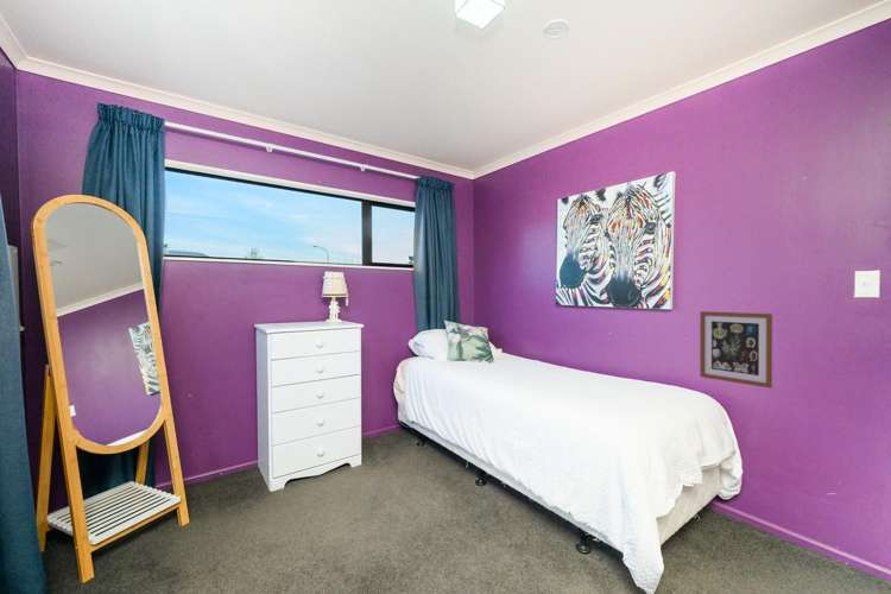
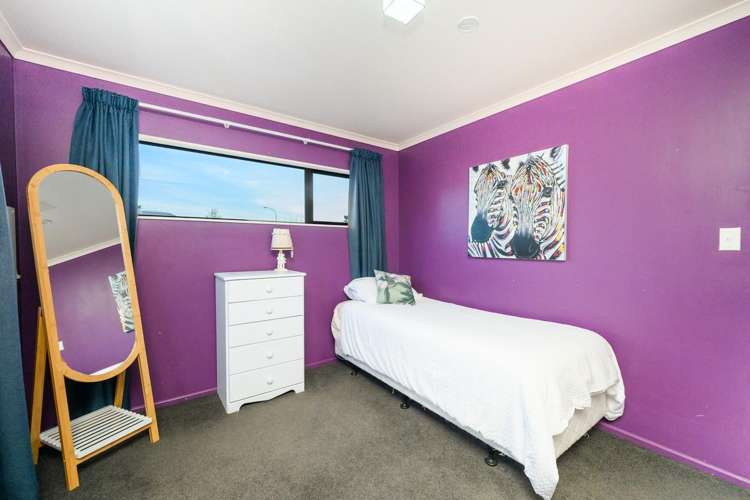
- wall art [699,310,773,390]
